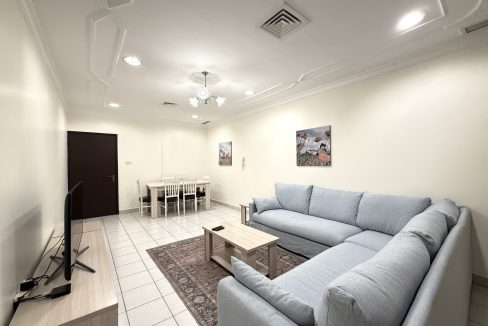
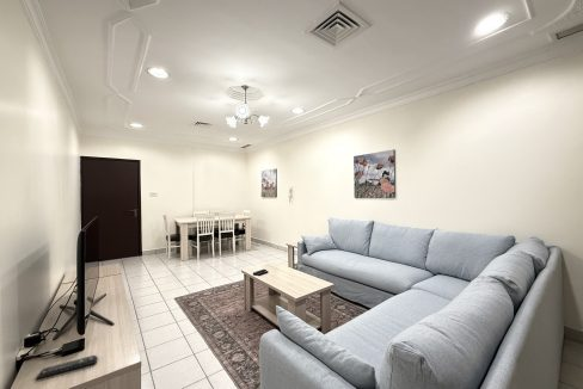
+ remote control [36,354,99,379]
